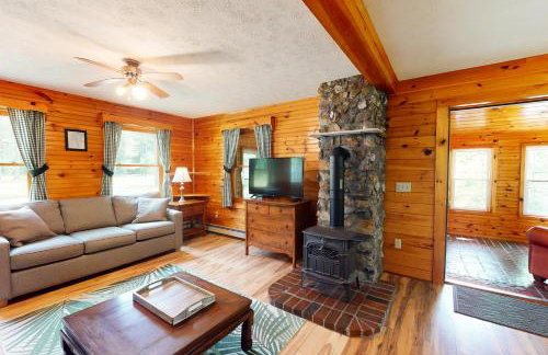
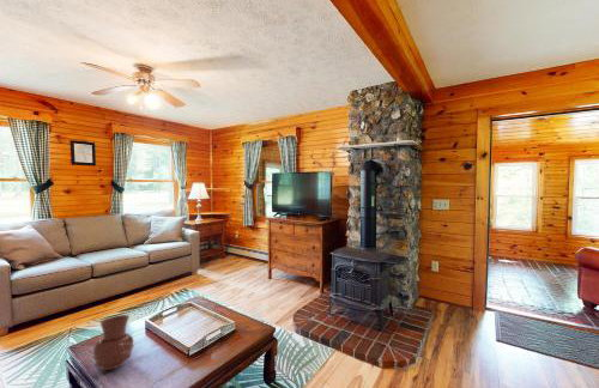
+ vase [91,314,134,371]
